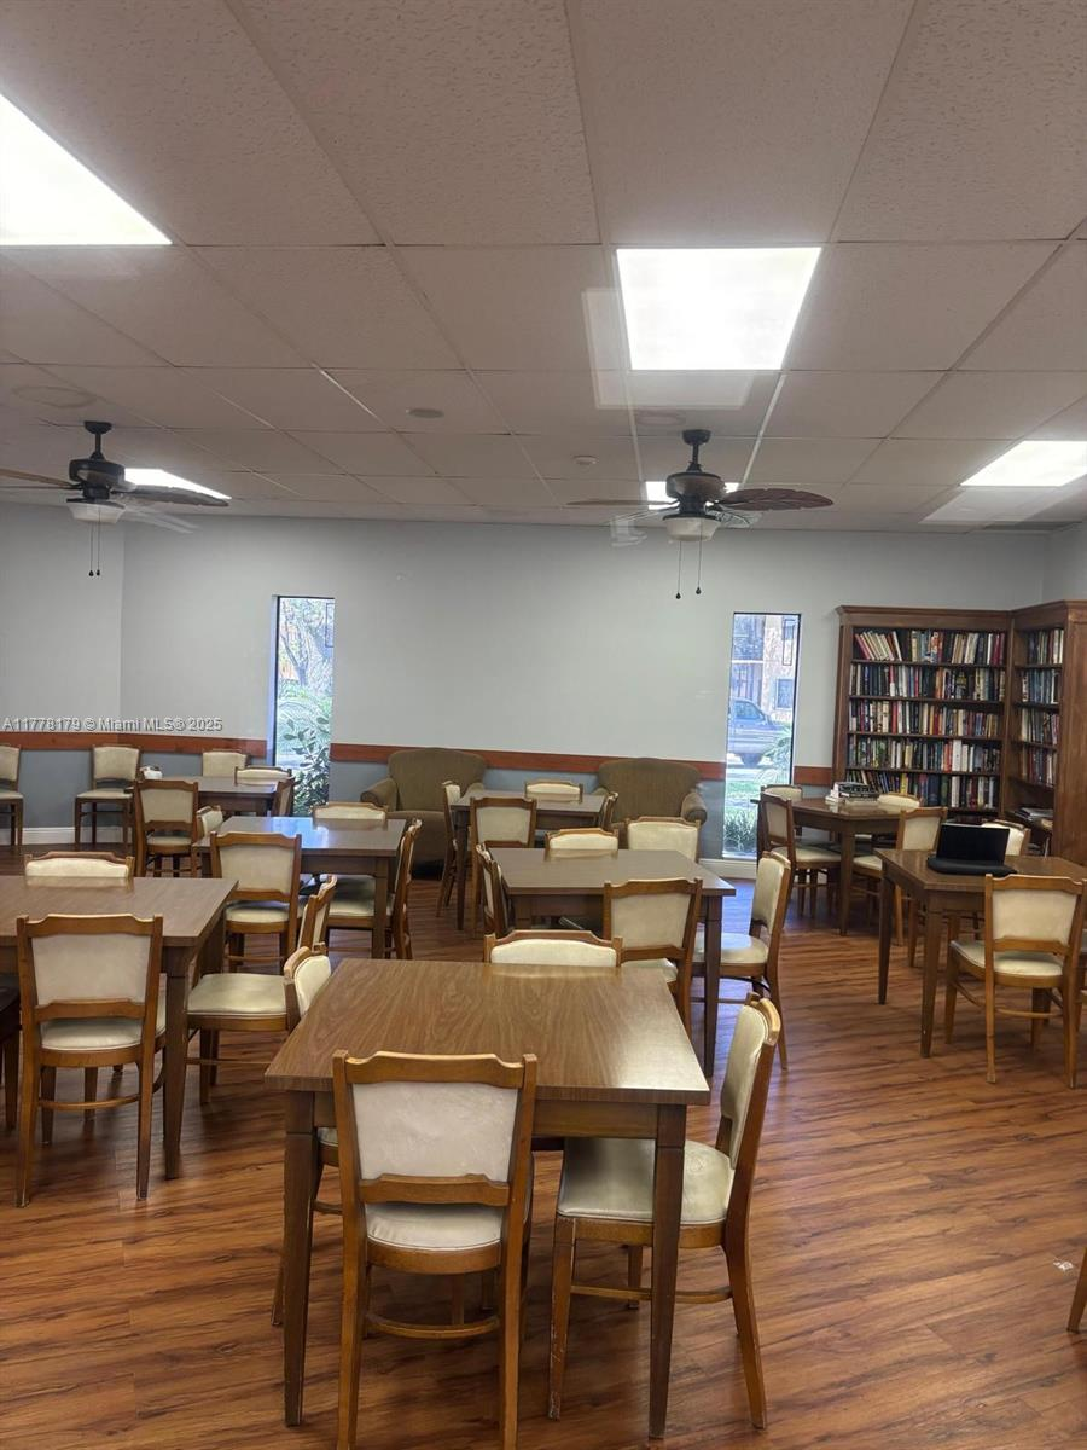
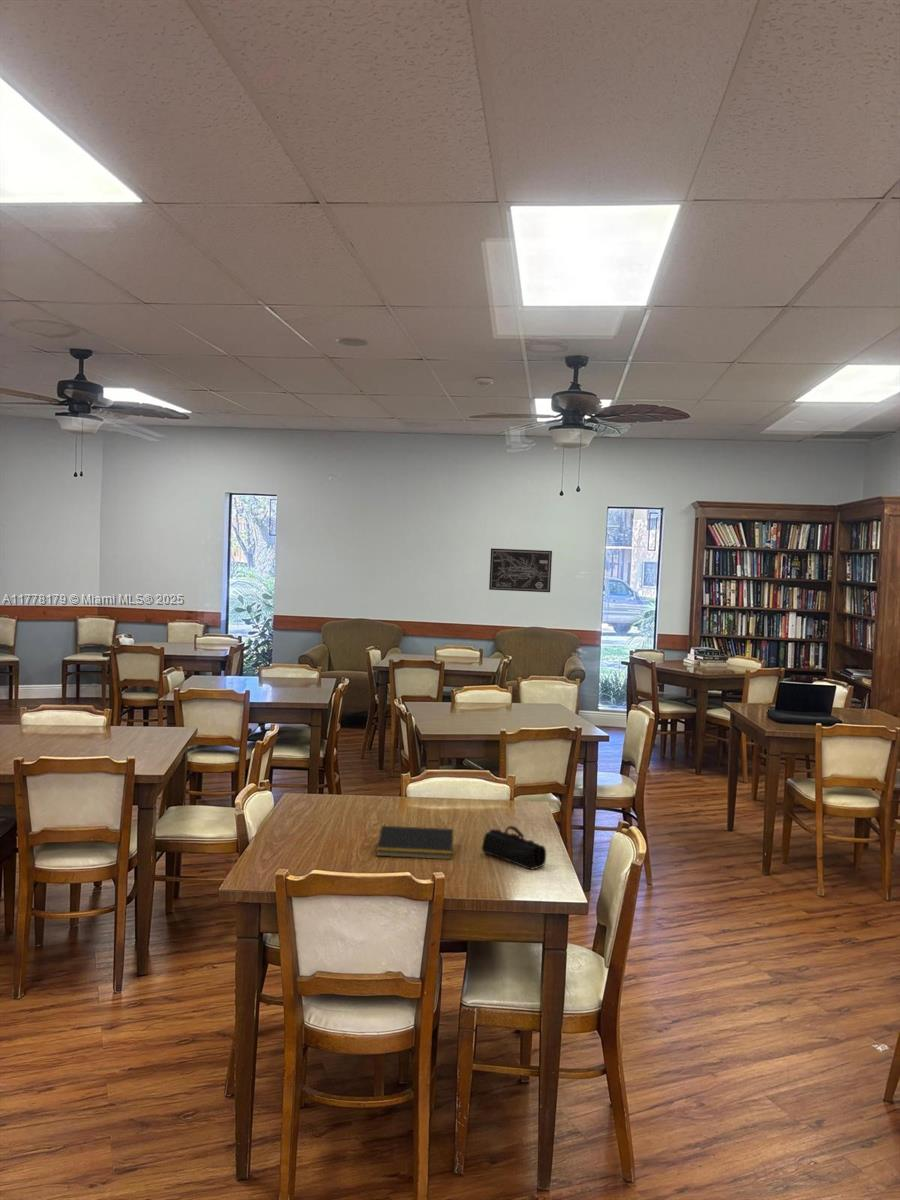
+ pencil case [481,825,547,871]
+ notepad [375,825,454,860]
+ wall art [488,547,553,593]
